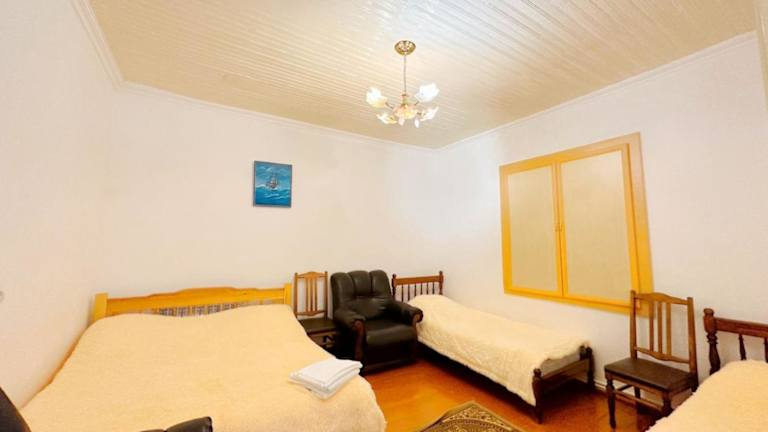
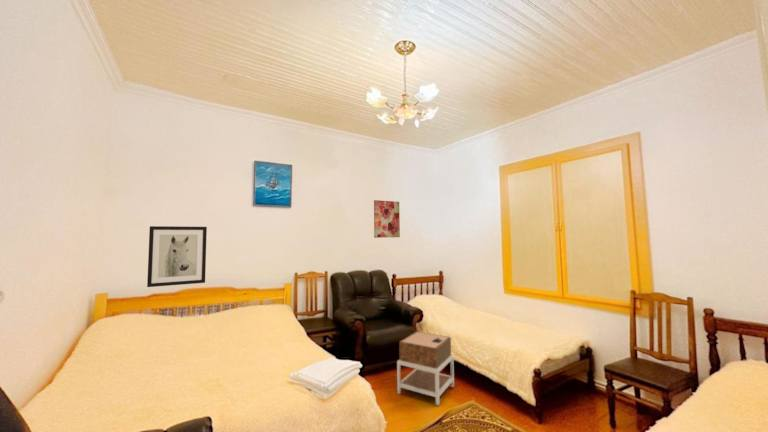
+ wall art [146,225,208,288]
+ wall art [373,199,401,239]
+ nightstand [396,330,455,407]
